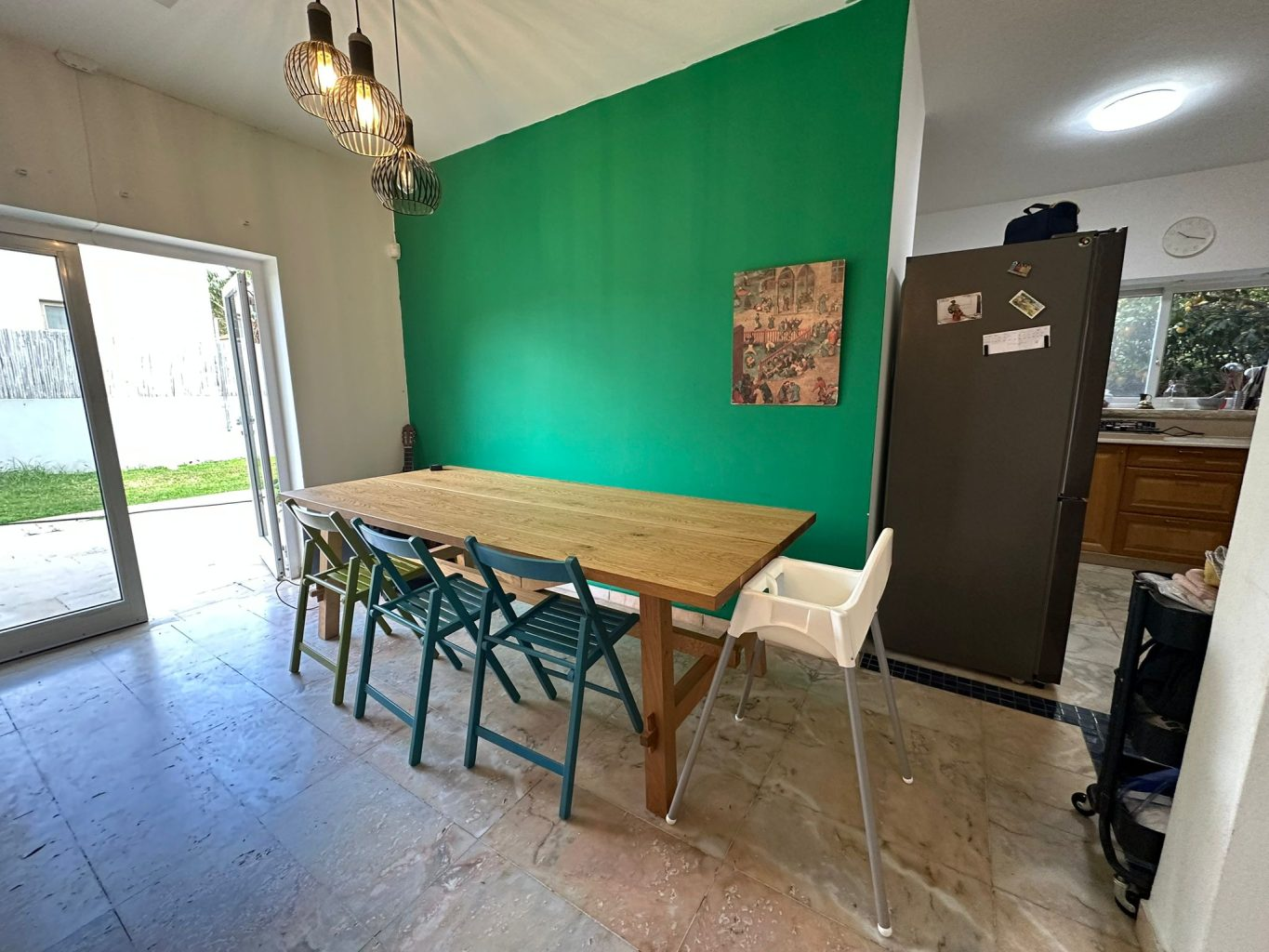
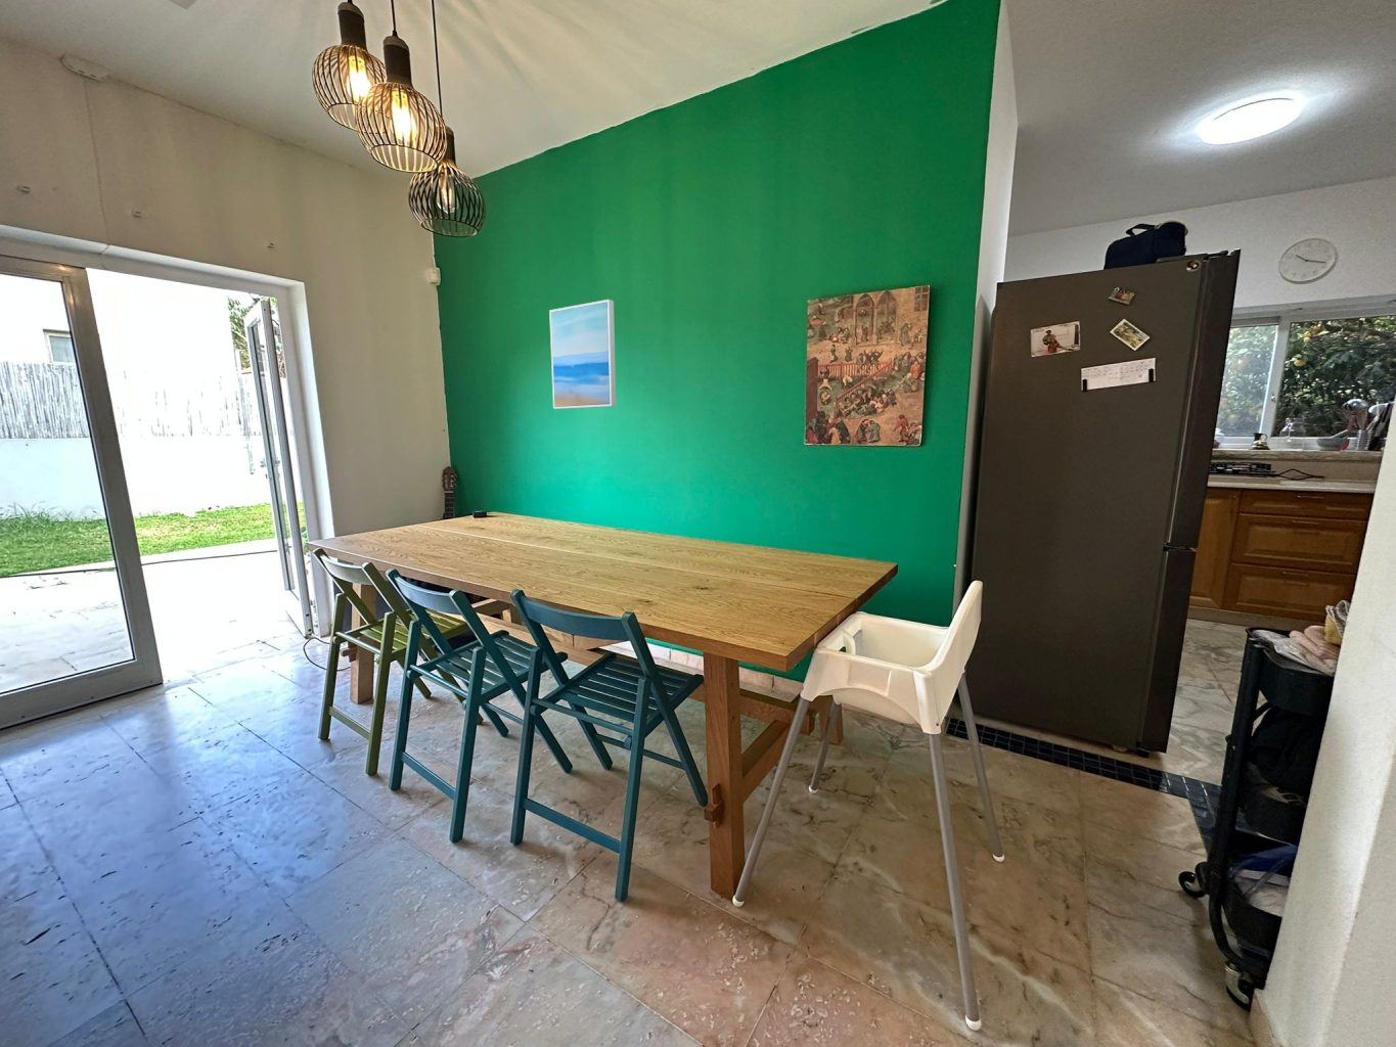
+ wall art [548,298,617,410]
